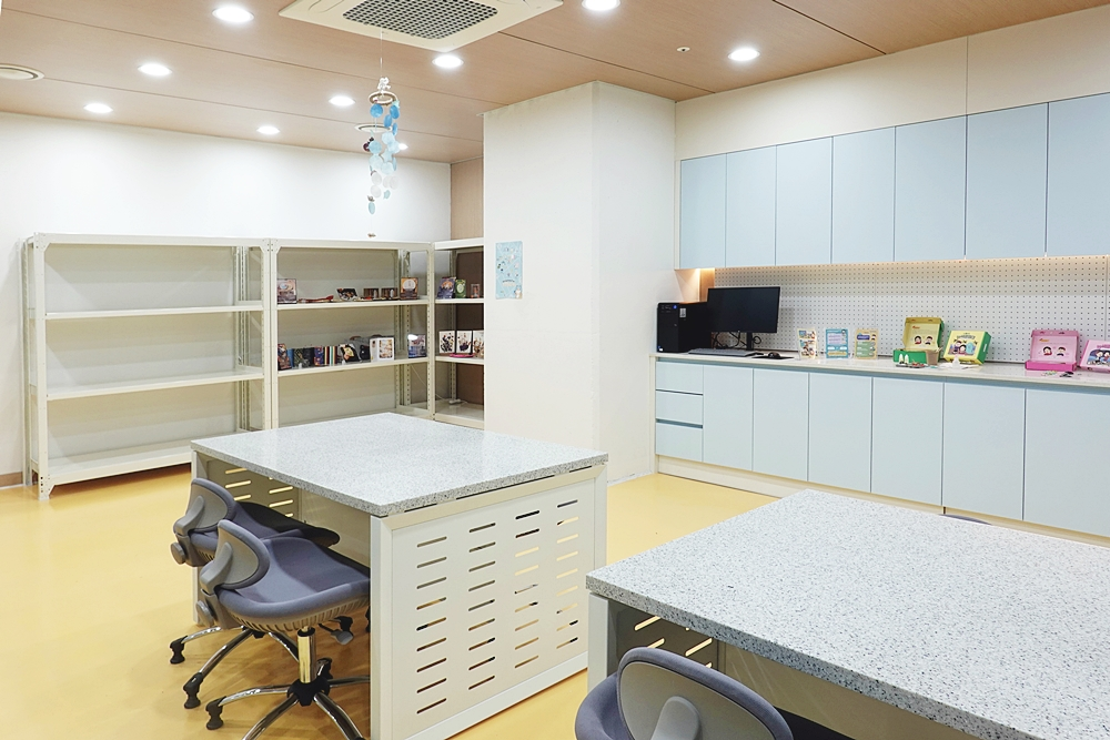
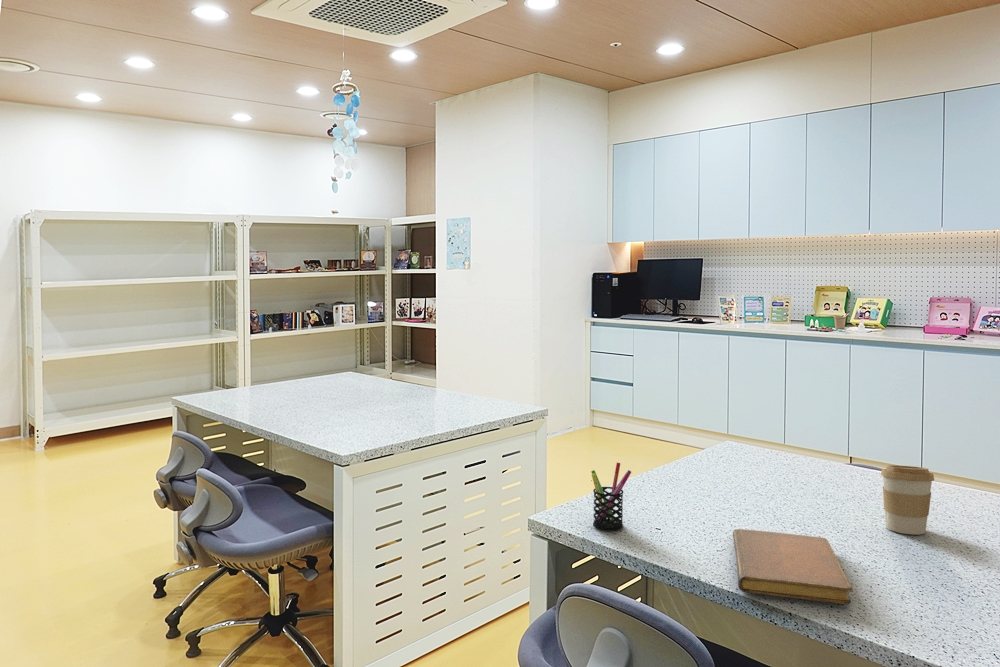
+ coffee cup [880,464,935,535]
+ notebook [732,528,853,605]
+ pen holder [590,461,632,531]
